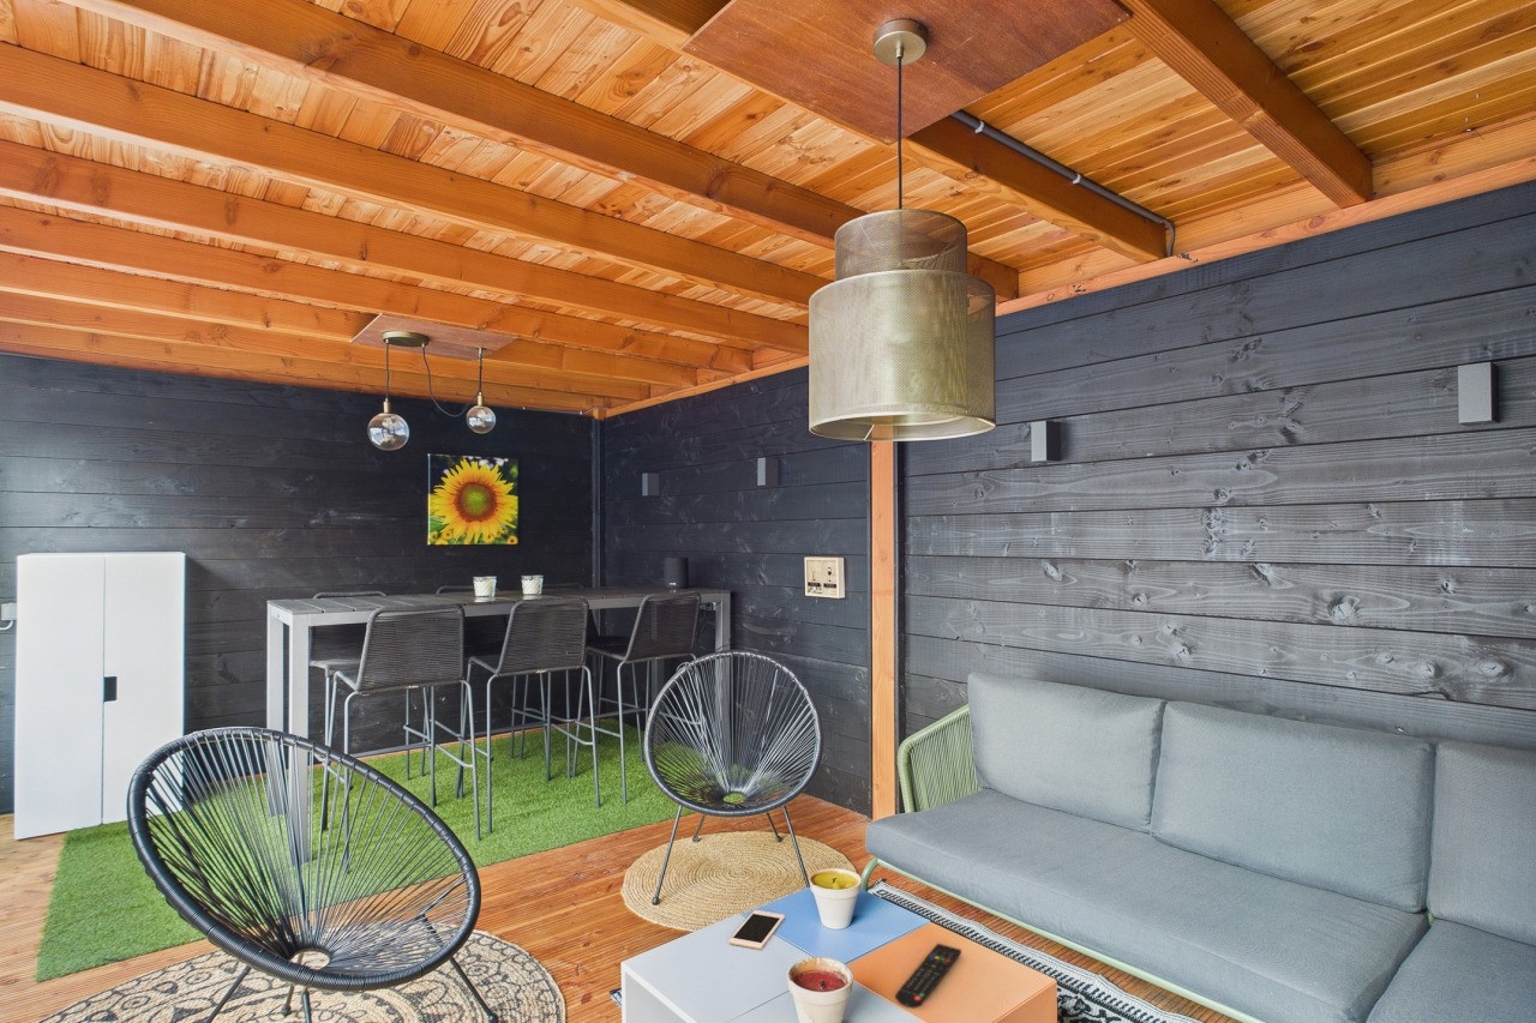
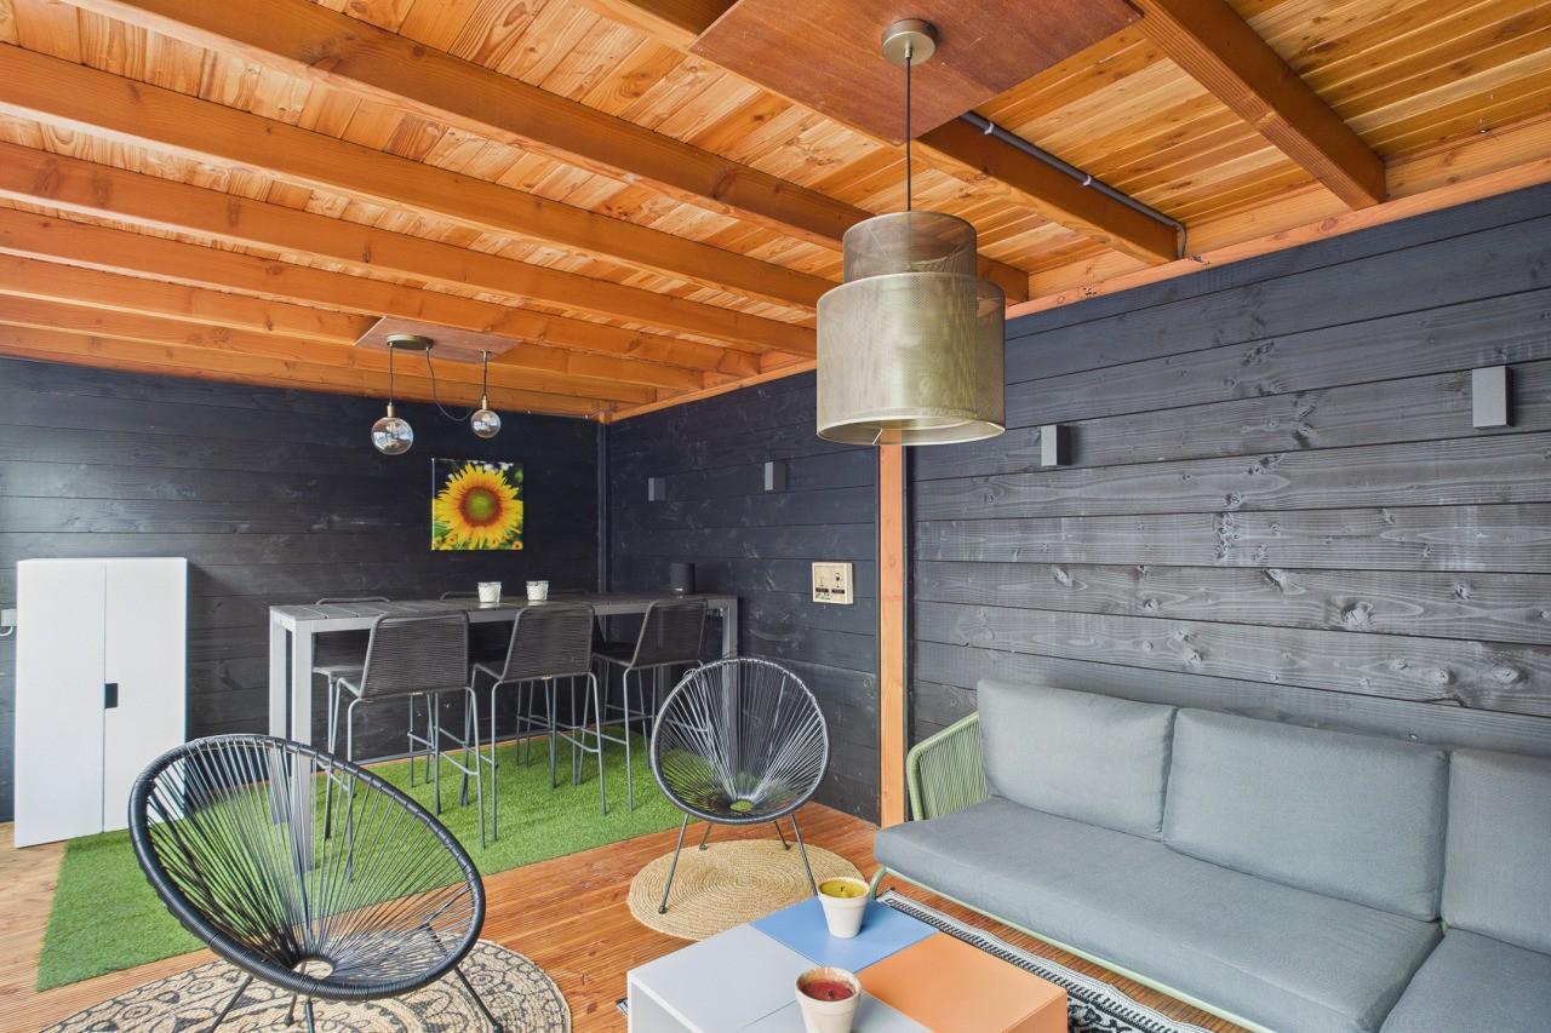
- cell phone [728,909,786,950]
- remote control [894,943,962,1010]
